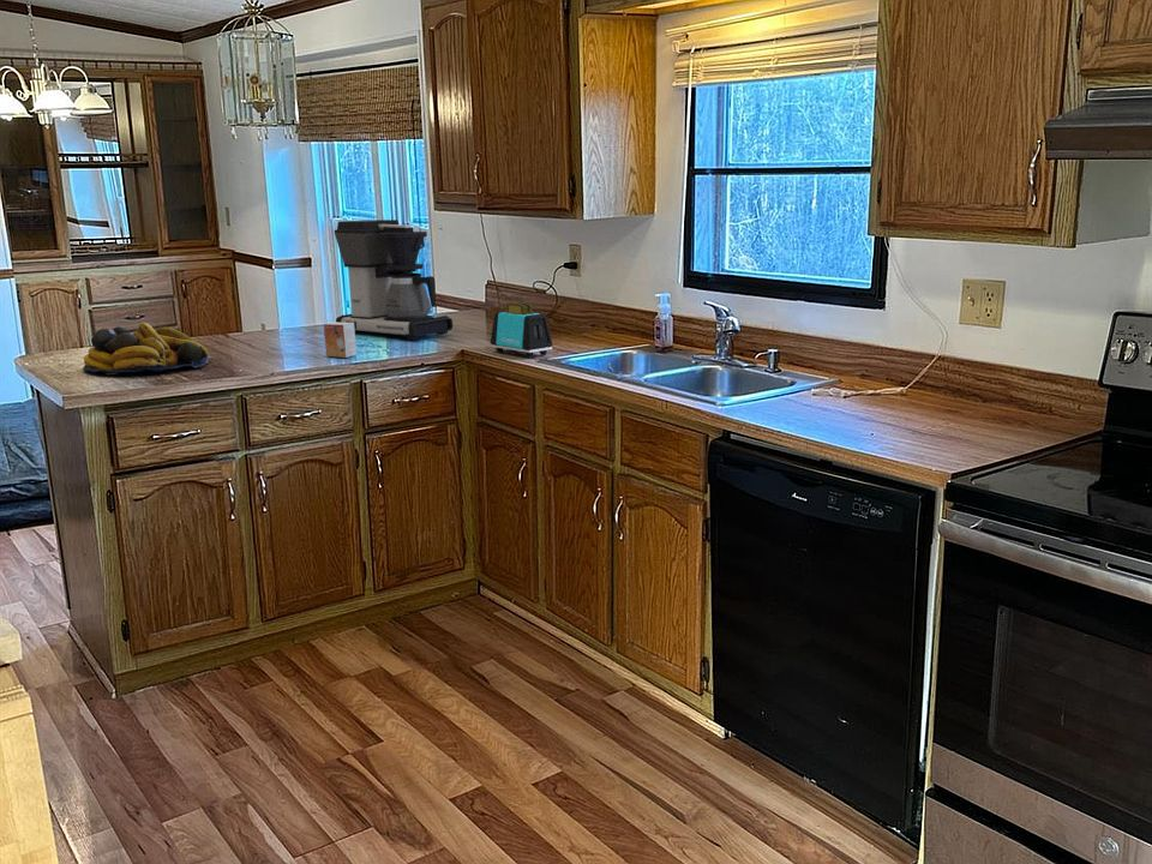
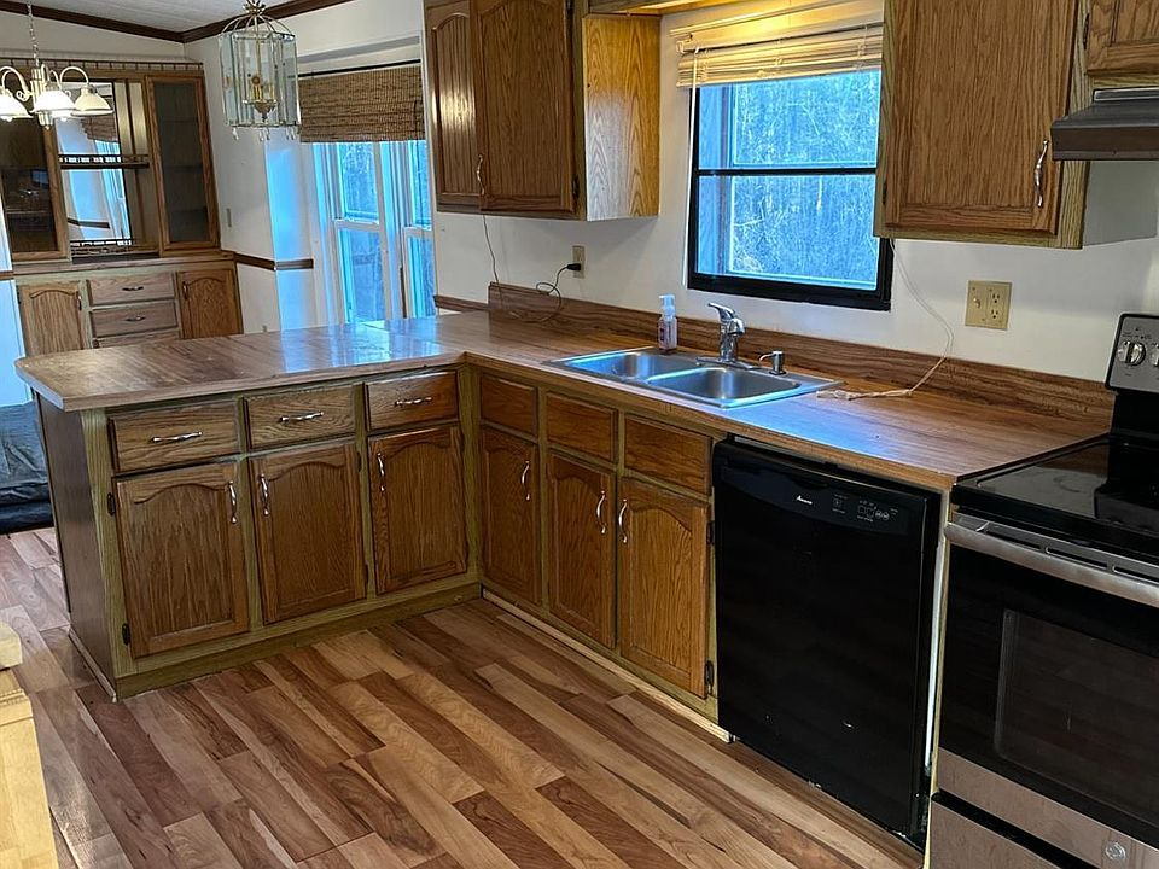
- toaster [490,301,553,359]
- fruit bowl [82,322,210,374]
- small box [323,320,358,359]
- coffee maker [334,218,454,341]
